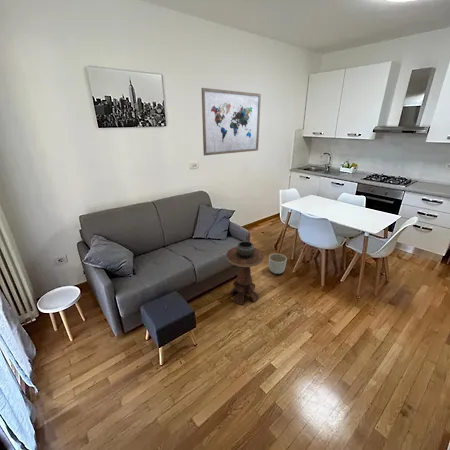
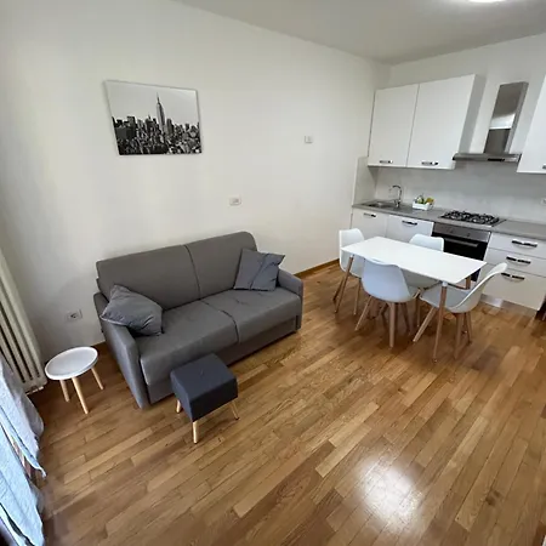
- planter [268,253,288,275]
- wall art [201,87,262,157]
- side table [226,240,265,306]
